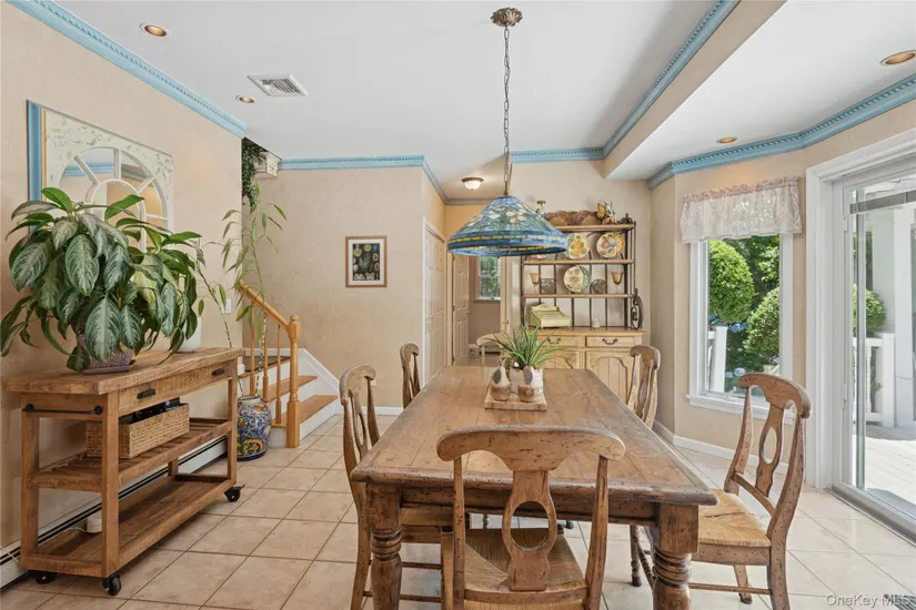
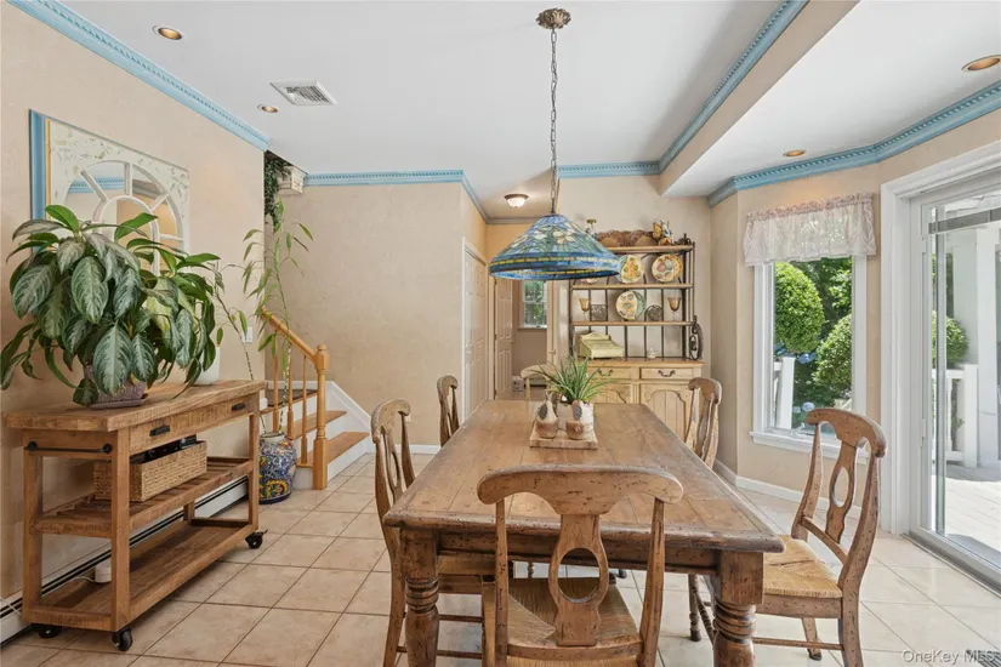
- wall art [344,234,389,289]
